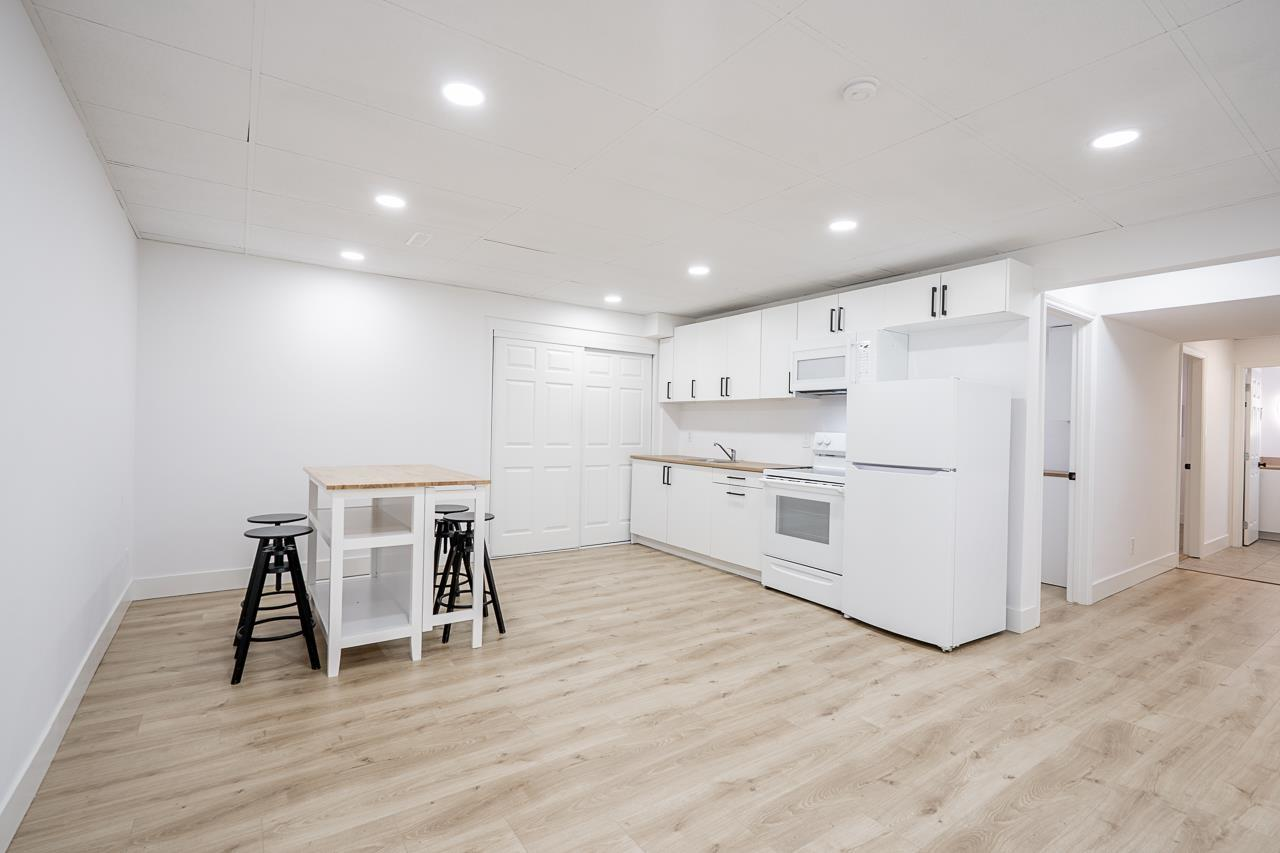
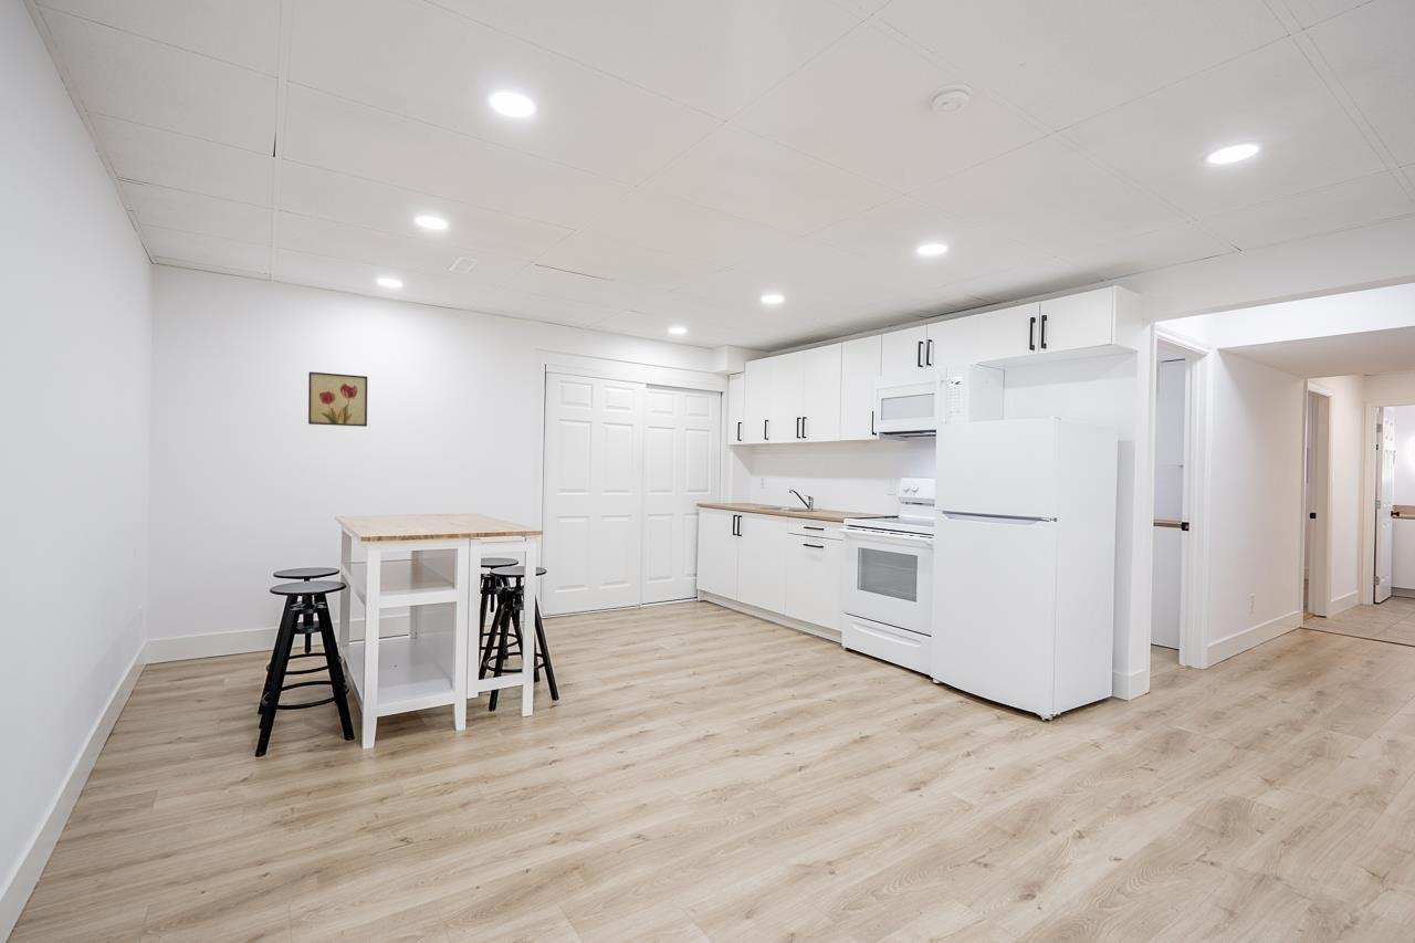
+ wall art [307,370,368,428]
